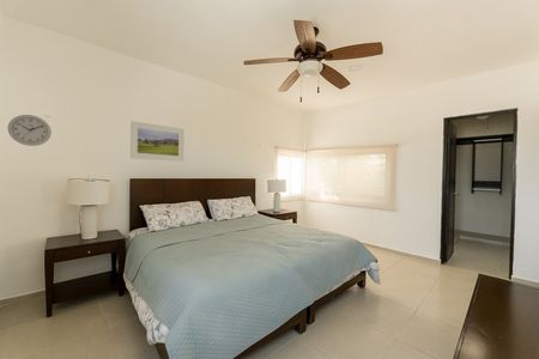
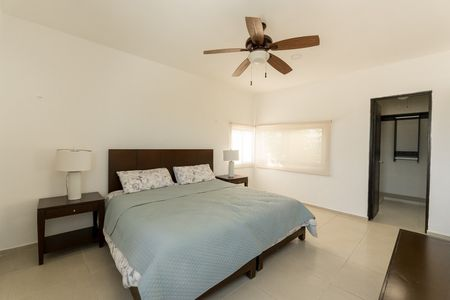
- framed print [129,120,186,163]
- wall clock [7,114,53,147]
